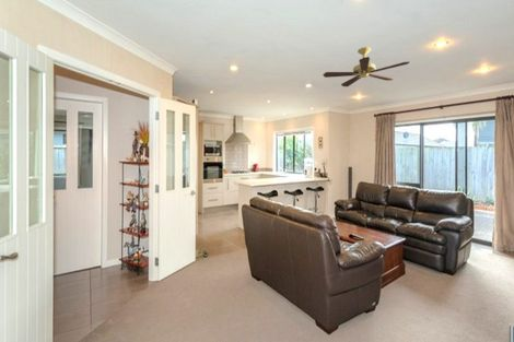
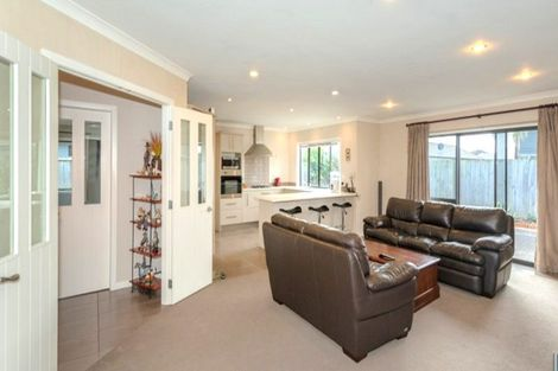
- ceiling fan [322,46,410,87]
